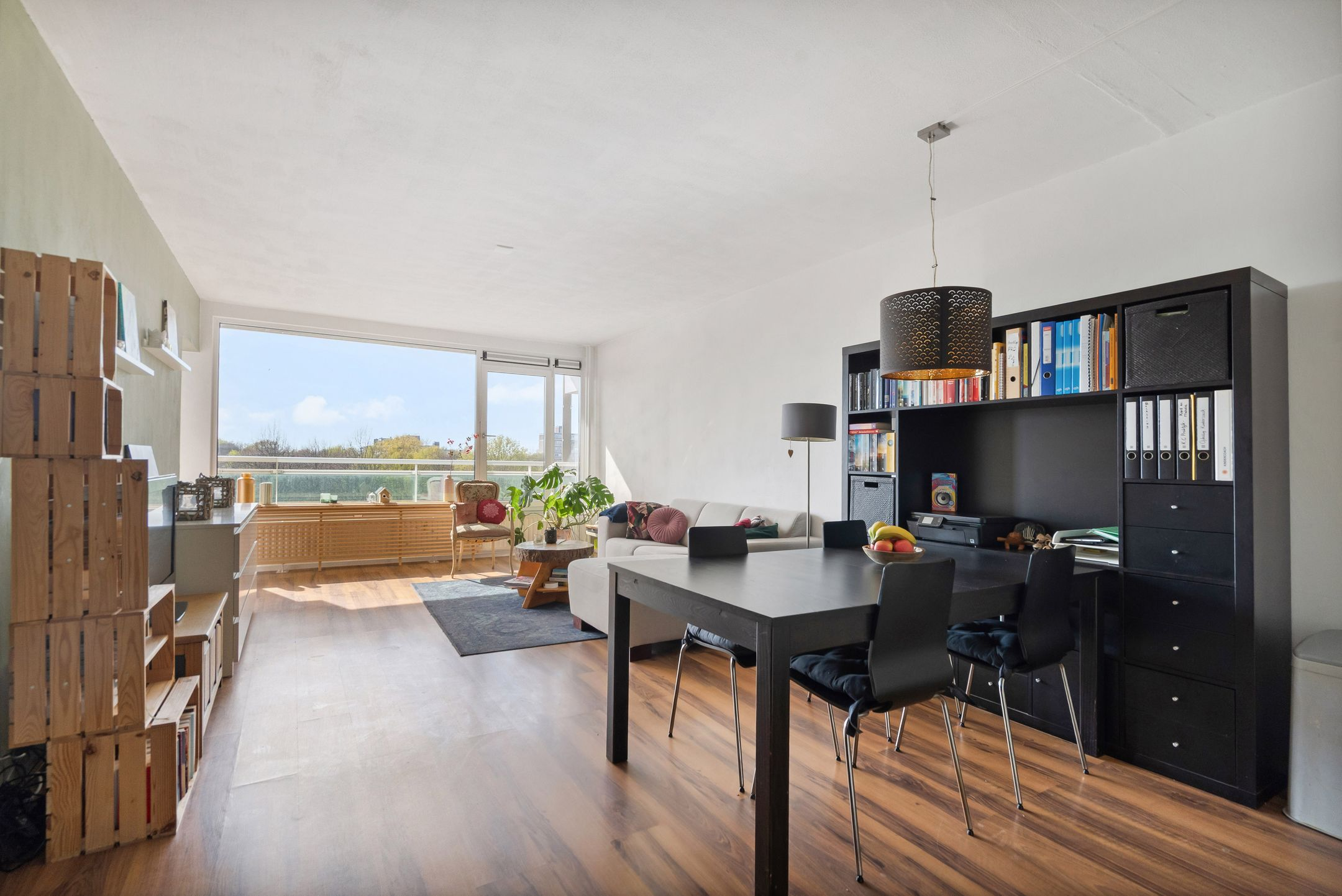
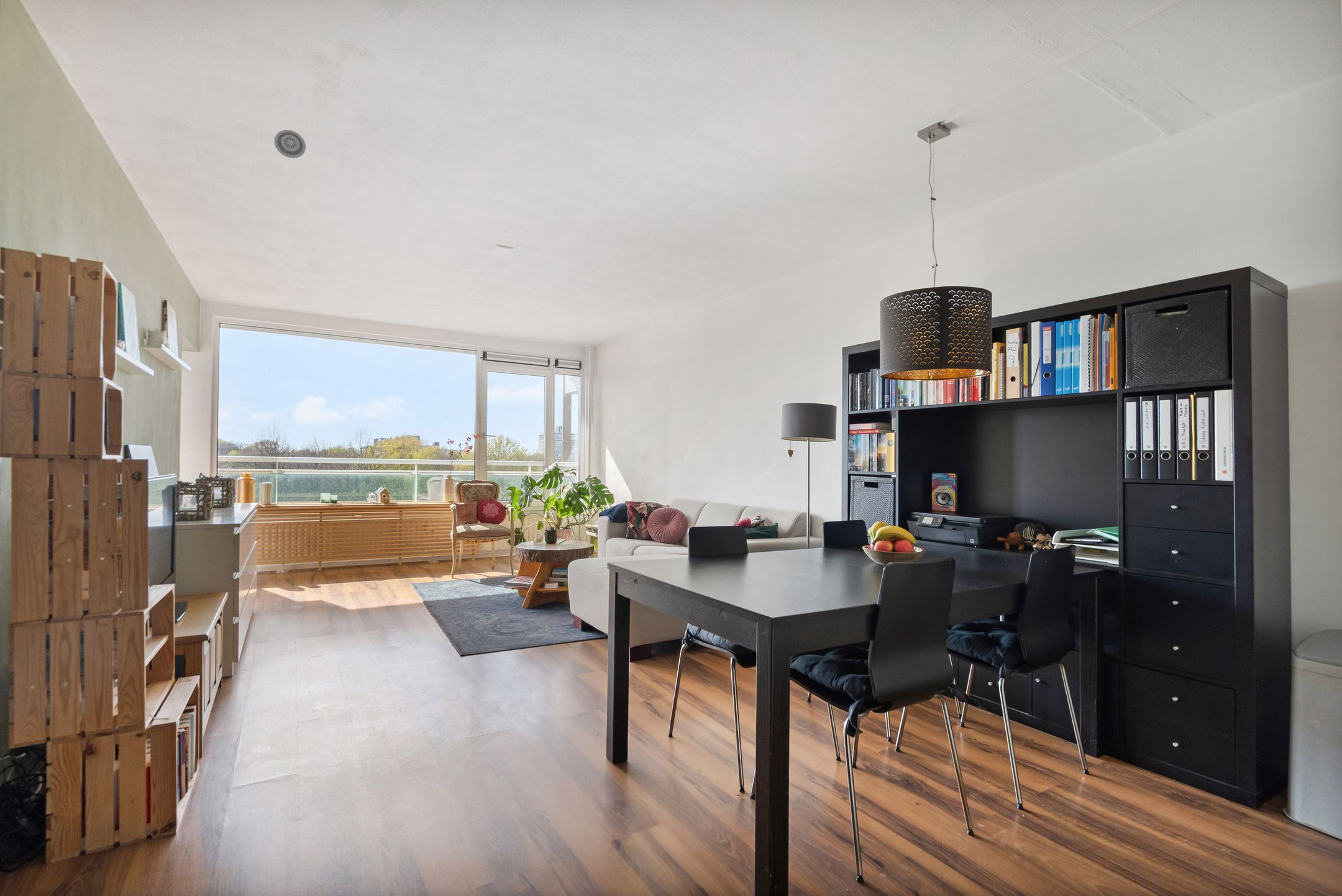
+ smoke detector [274,129,306,158]
